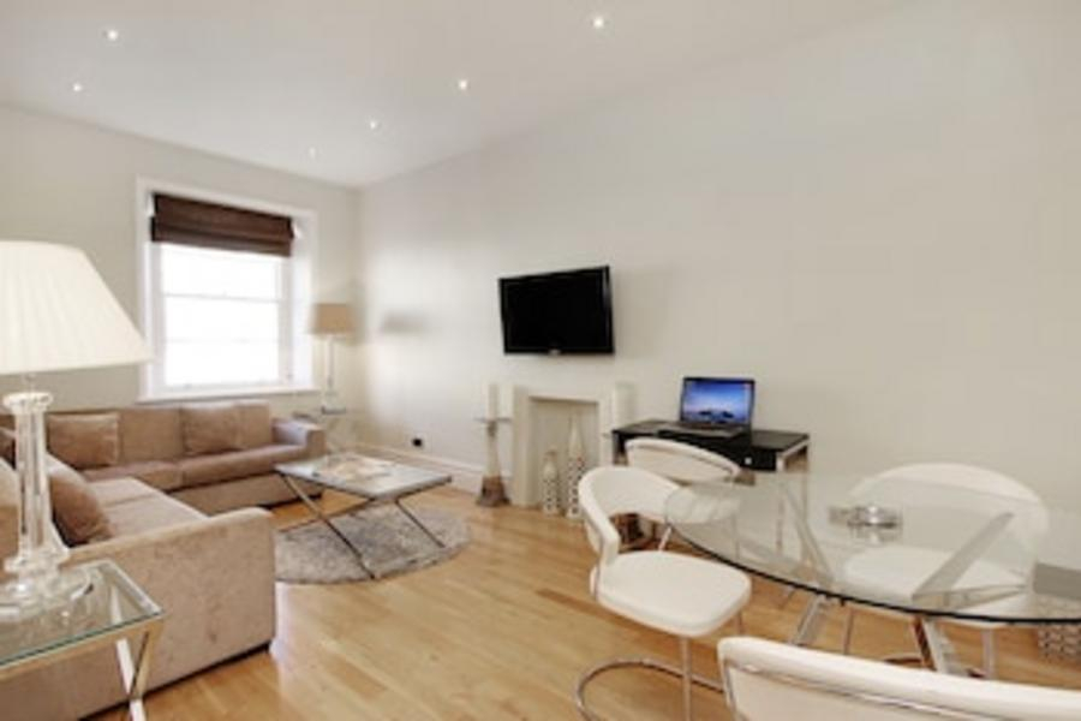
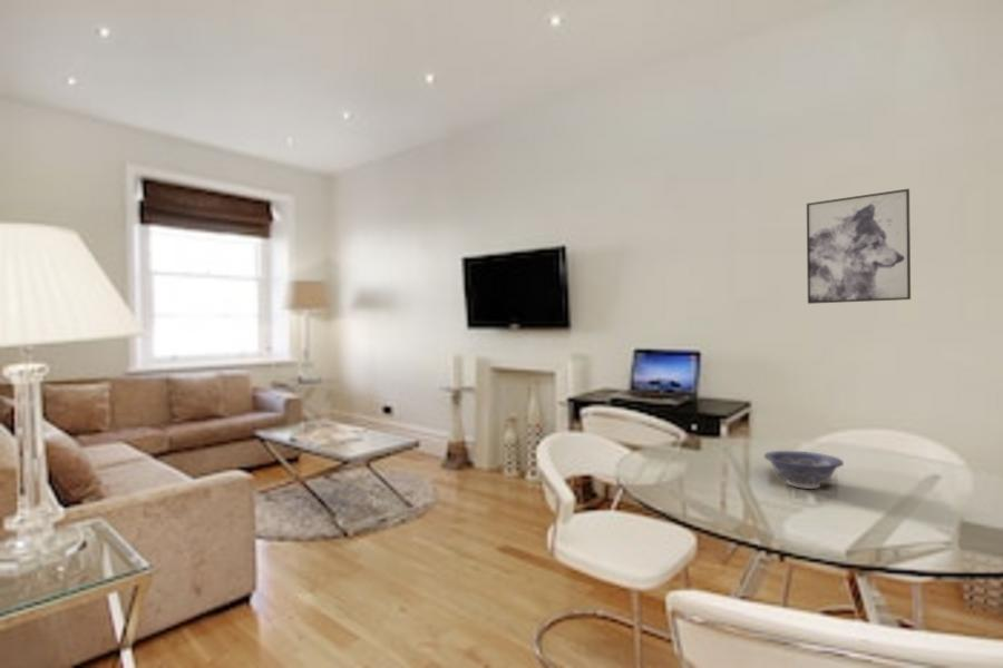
+ wall art [806,187,912,305]
+ decorative bowl [763,450,845,490]
